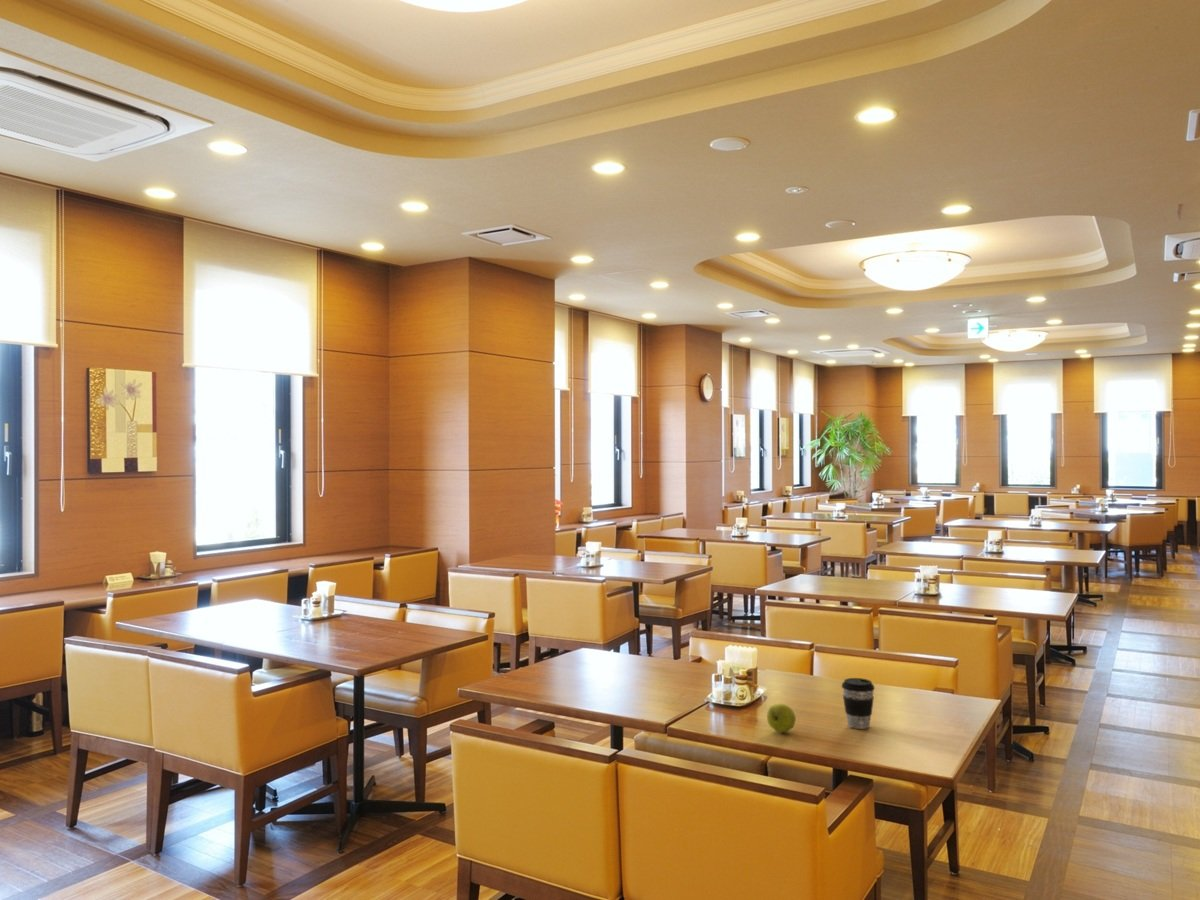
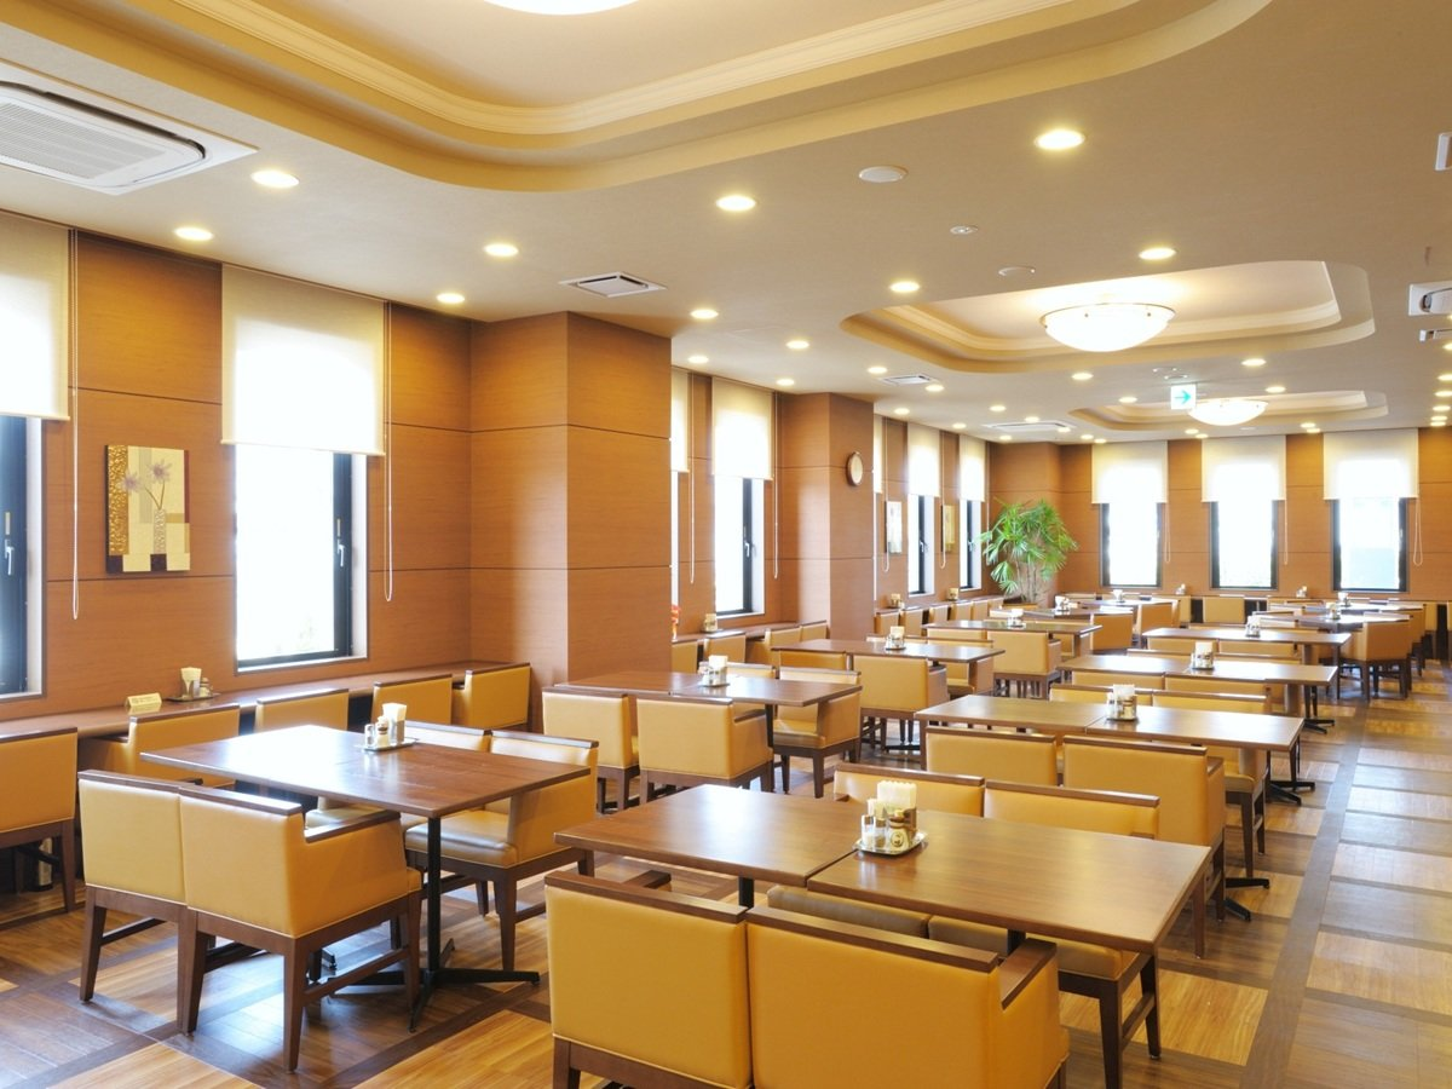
- coffee cup [841,677,876,730]
- apple [766,702,797,733]
